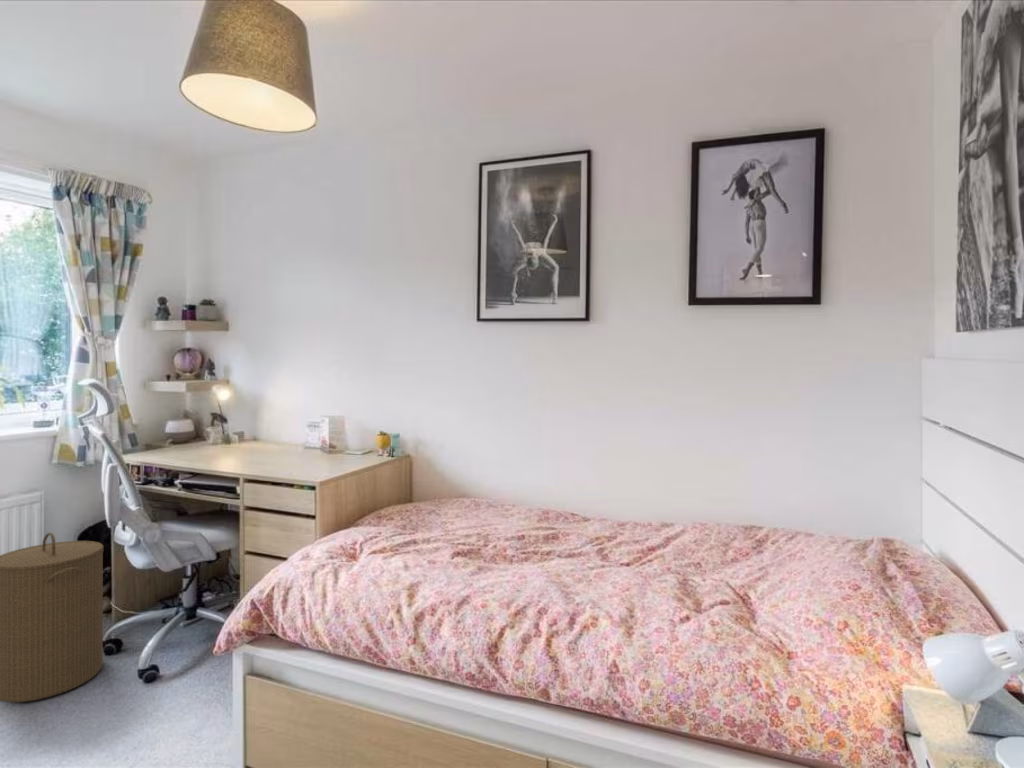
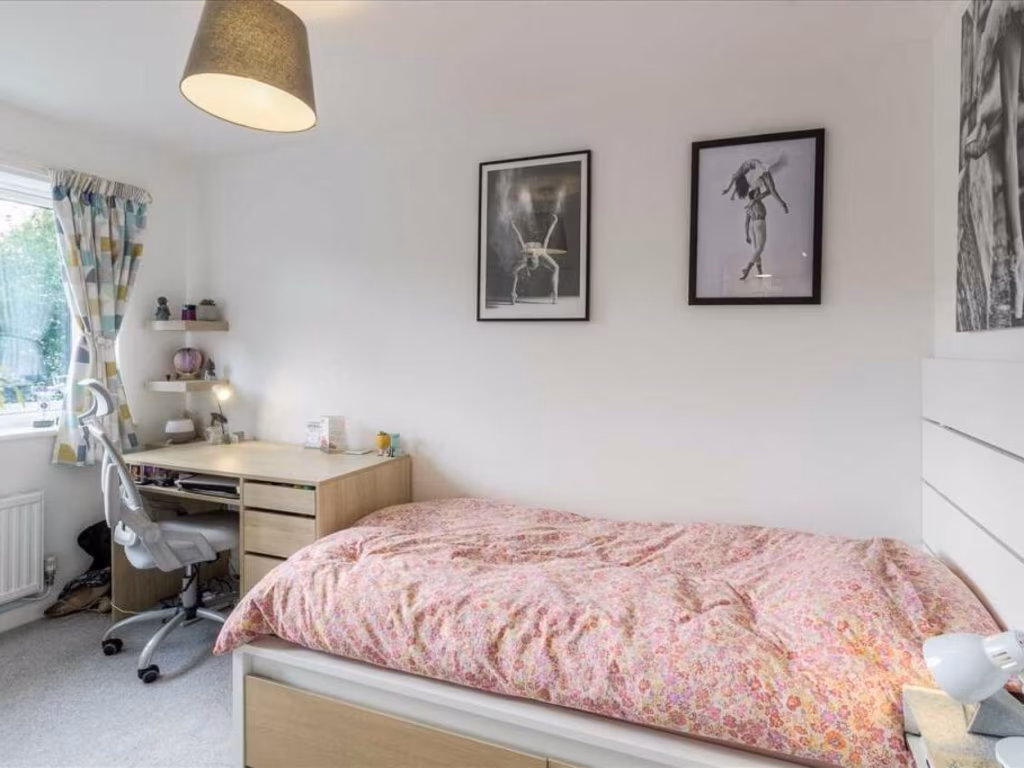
- laundry hamper [0,532,105,703]
